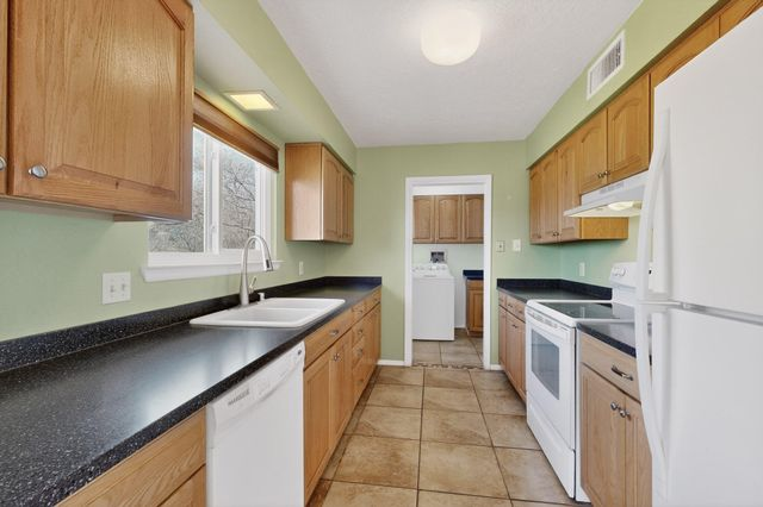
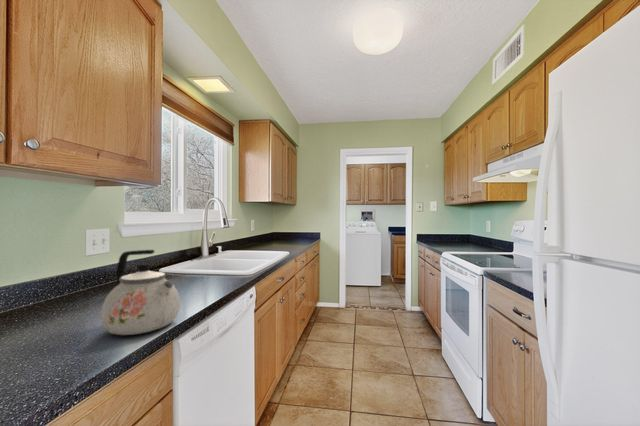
+ kettle [100,249,181,336]
